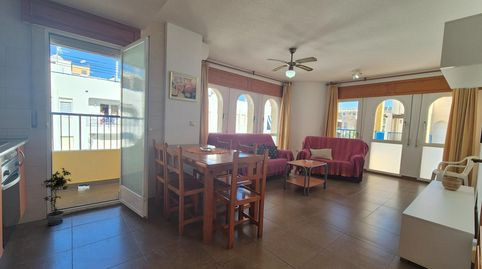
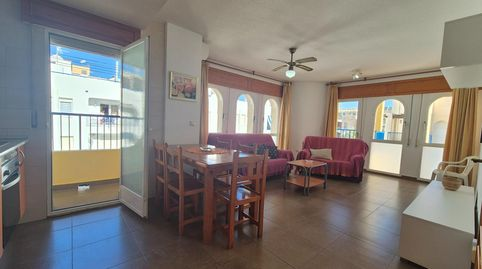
- potted plant [40,167,72,226]
